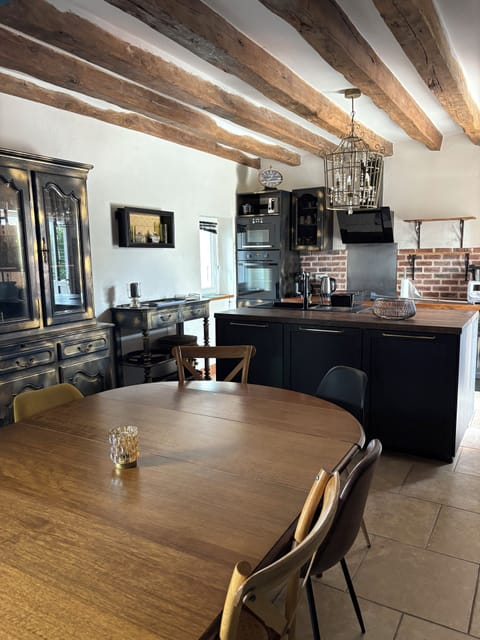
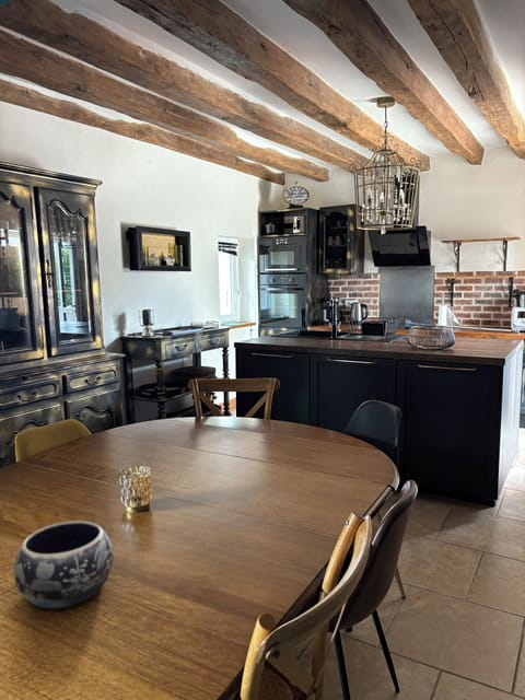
+ decorative bowl [13,520,115,610]
